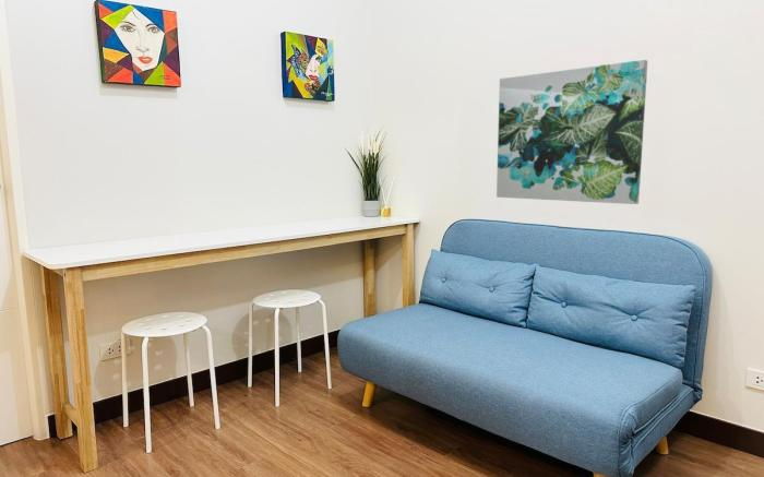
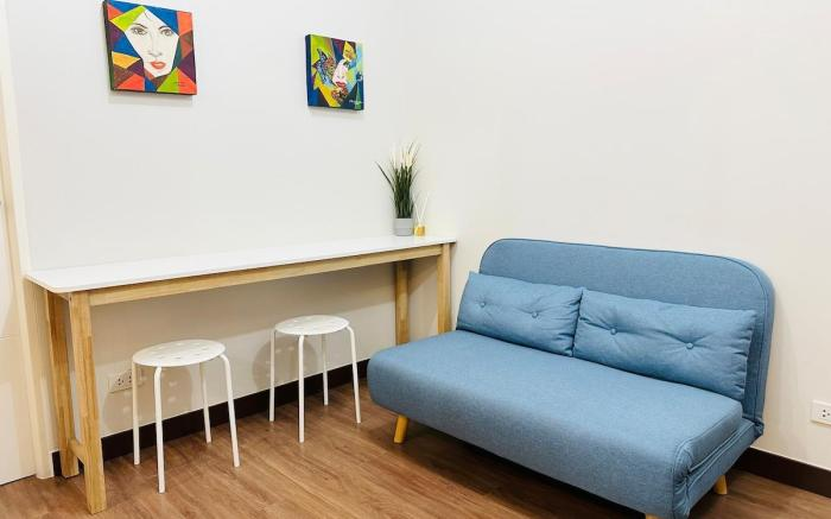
- wall art [496,59,648,205]
